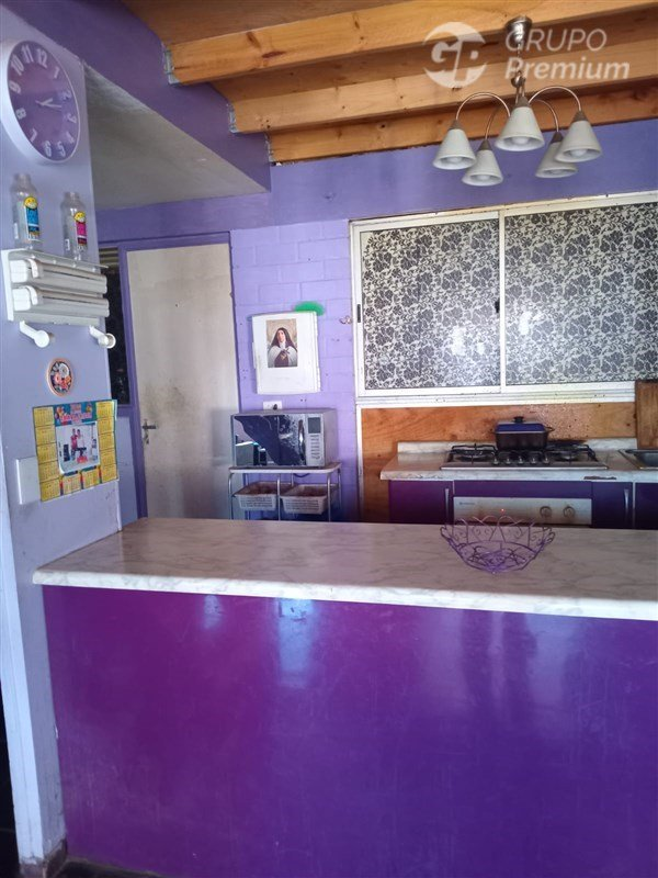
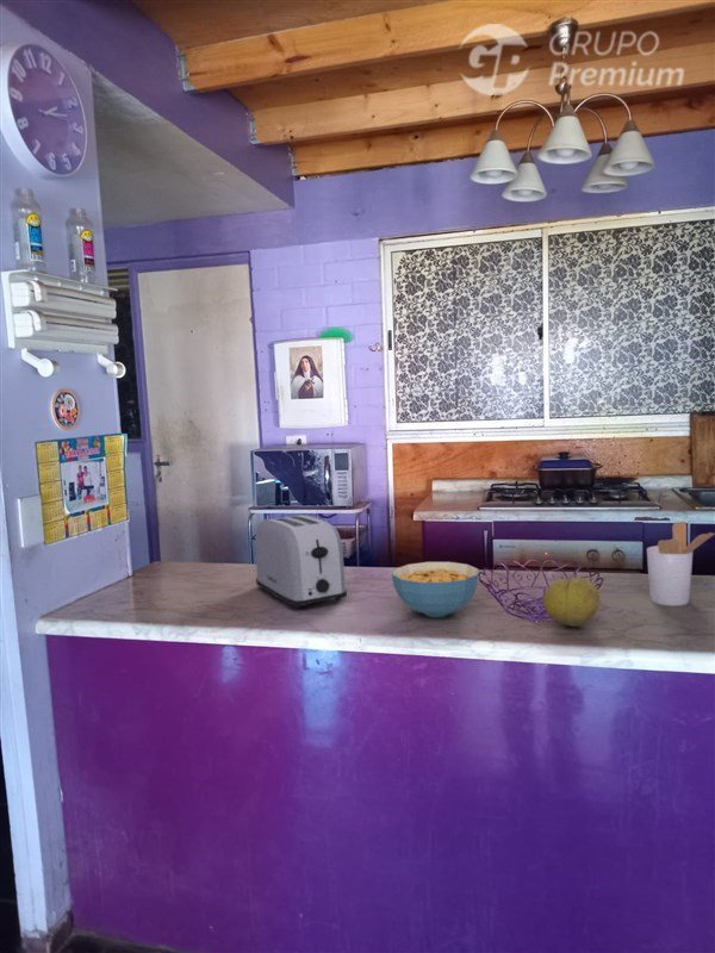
+ cereal bowl [391,561,479,618]
+ toaster [254,513,348,610]
+ utensil holder [646,521,715,606]
+ fruit [542,577,601,628]
